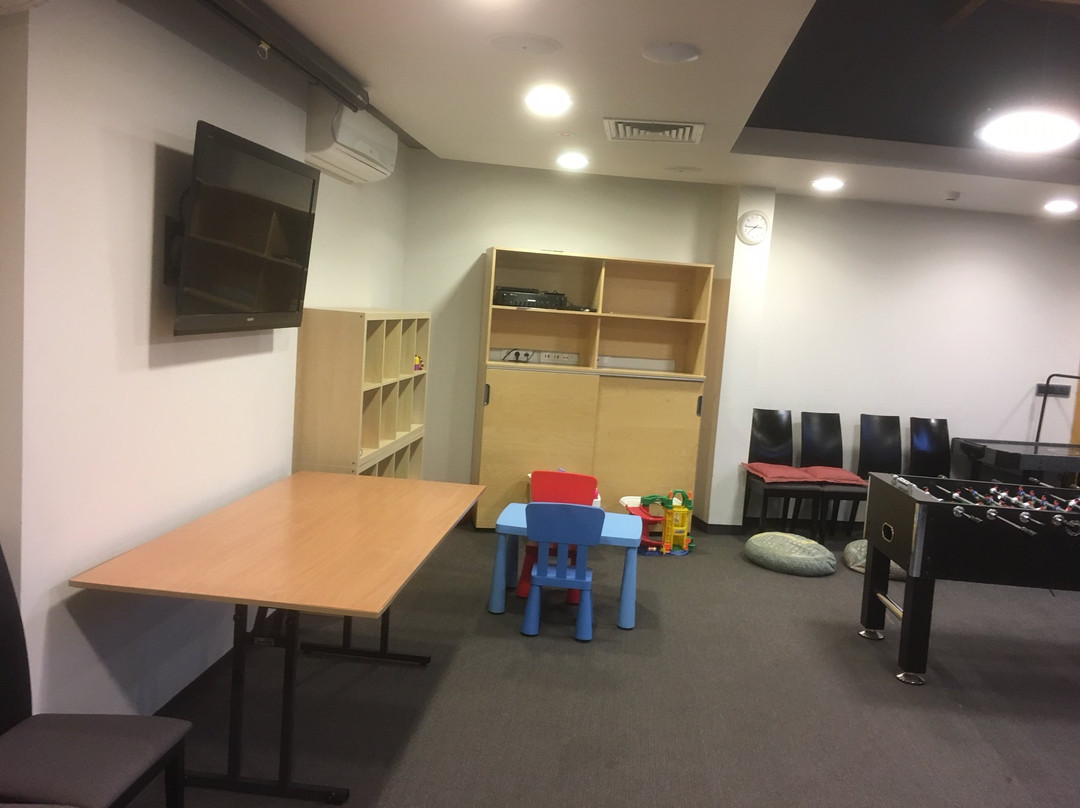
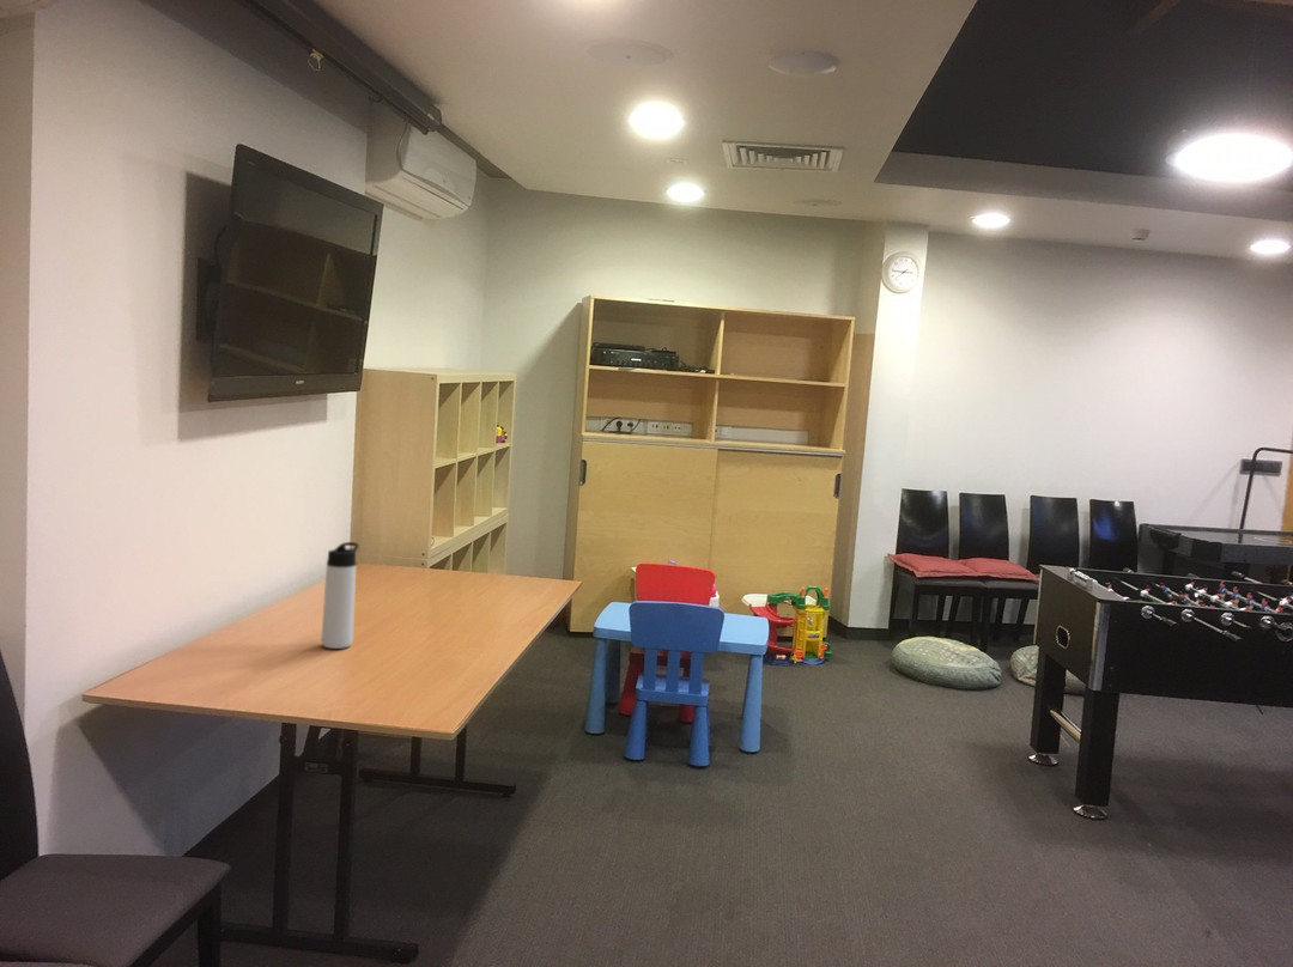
+ thermos bottle [321,541,359,650]
